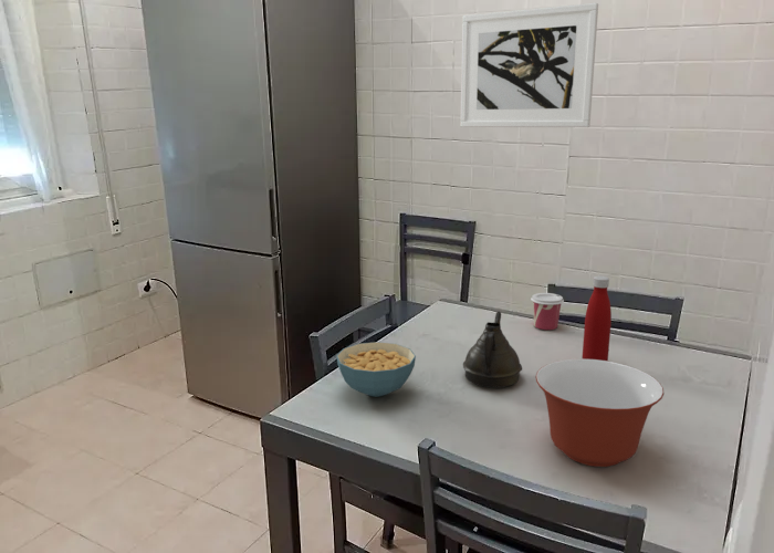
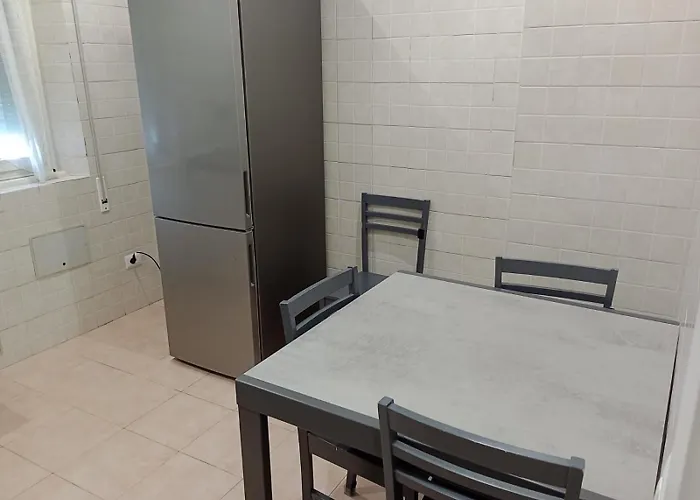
- teapot [462,310,523,388]
- cereal bowl [335,341,417,398]
- bottle [580,275,613,362]
- mixing bowl [534,358,665,468]
- cup [530,292,565,331]
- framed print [459,2,599,128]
